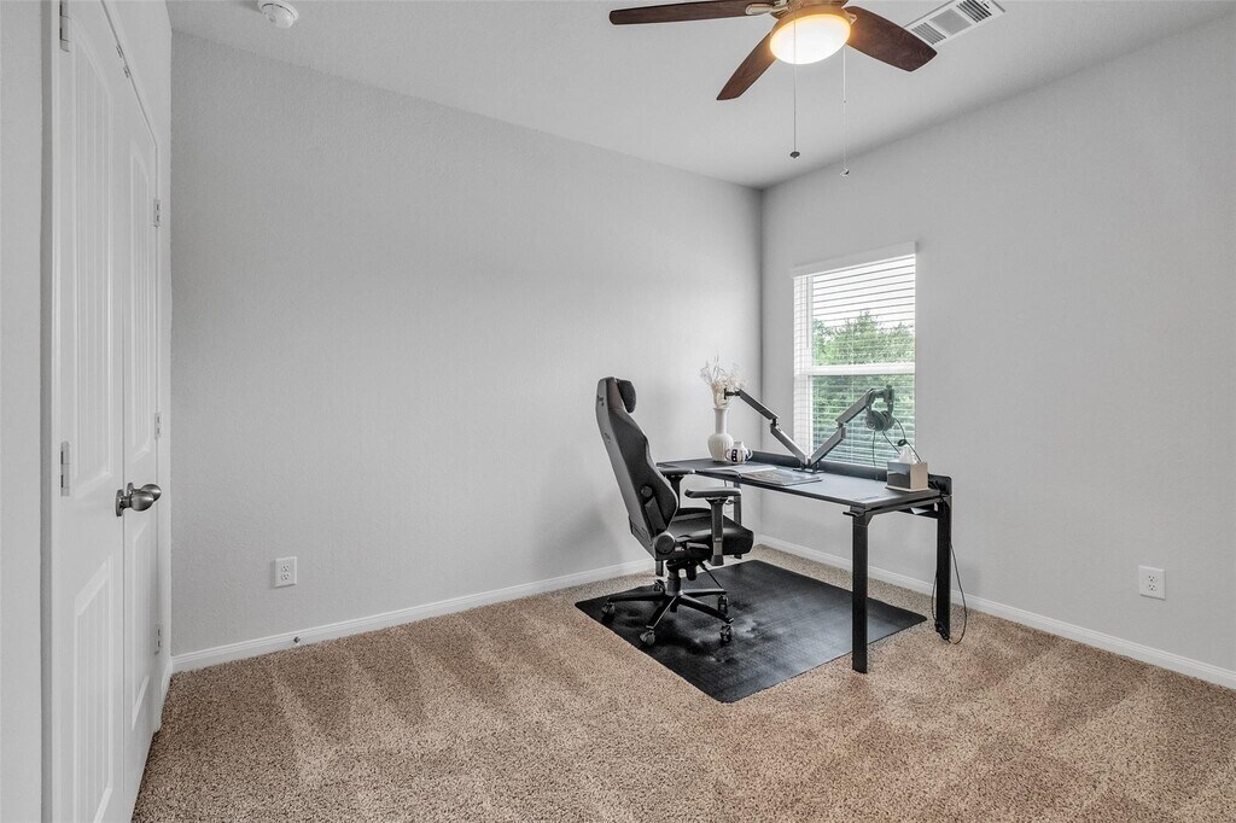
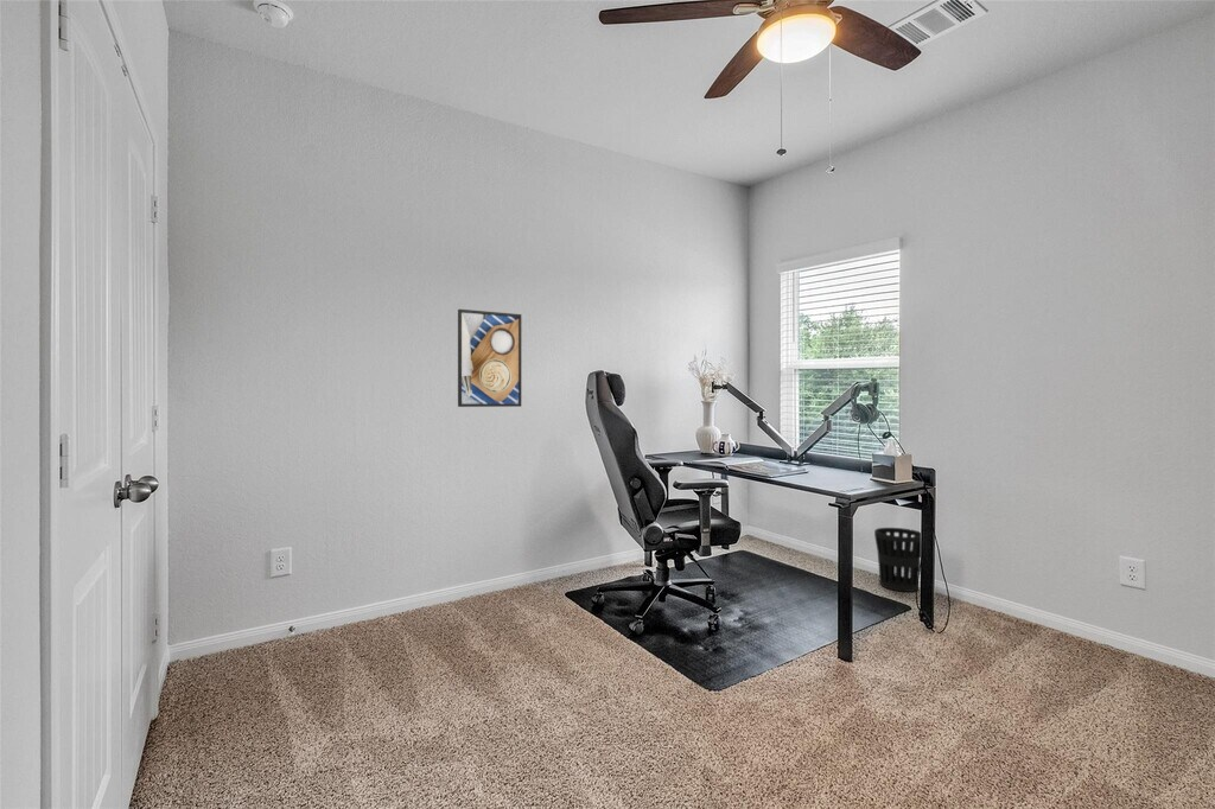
+ wastebasket [873,527,922,593]
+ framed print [457,308,523,408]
